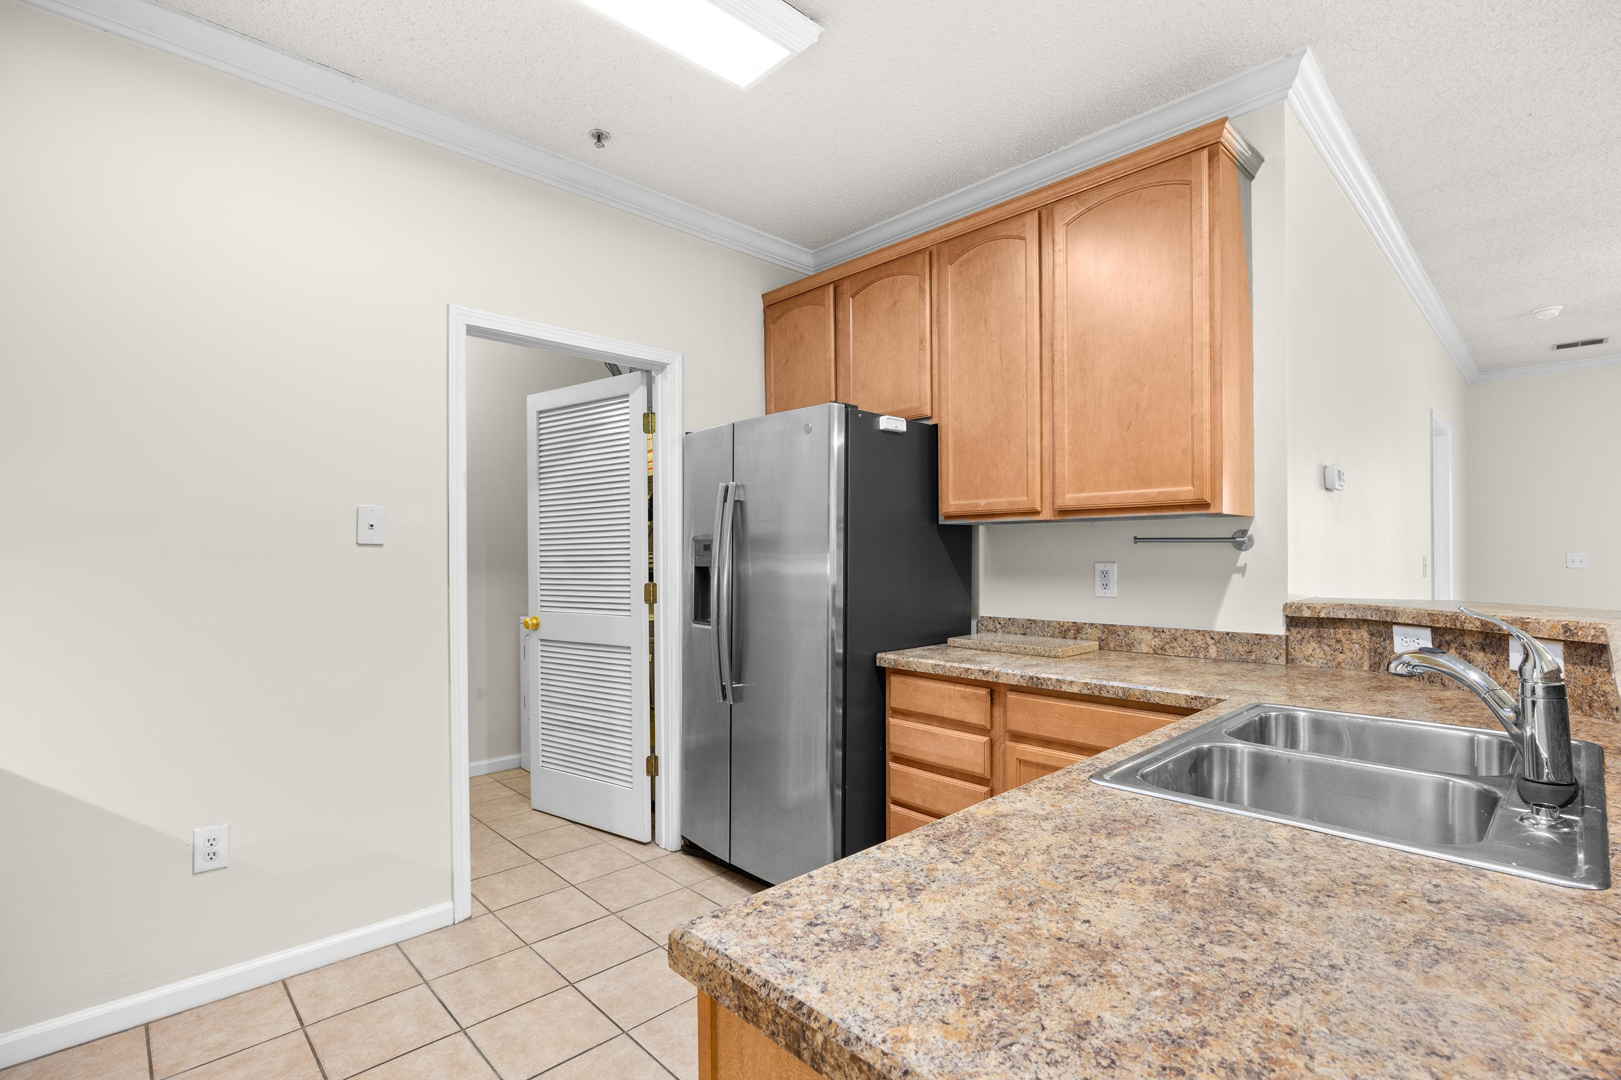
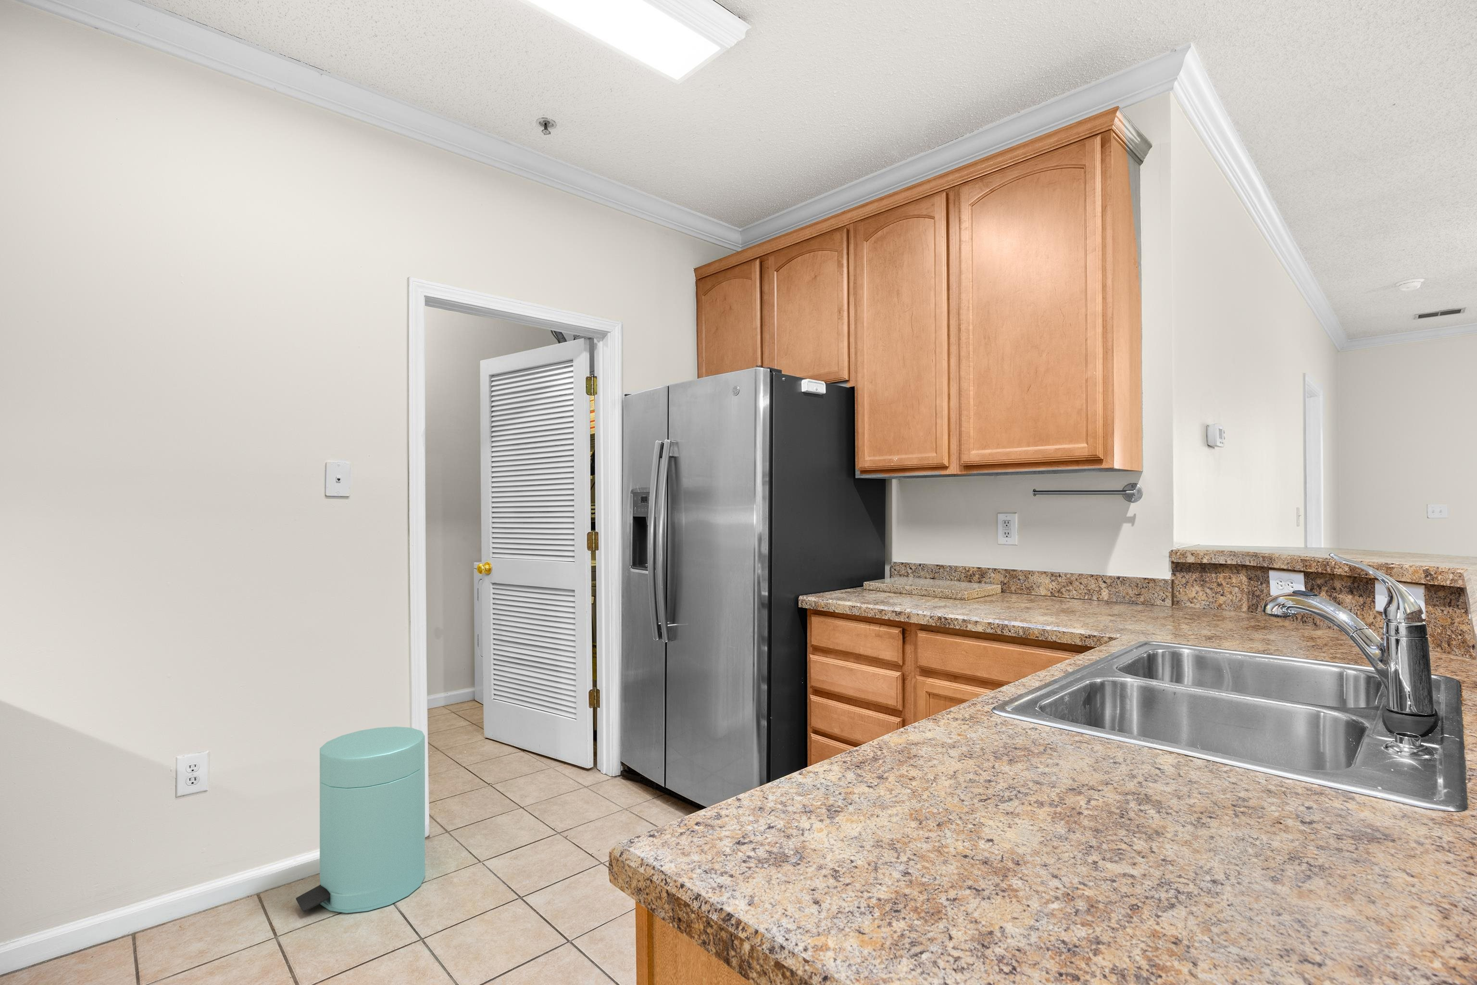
+ trash can [296,727,425,914]
